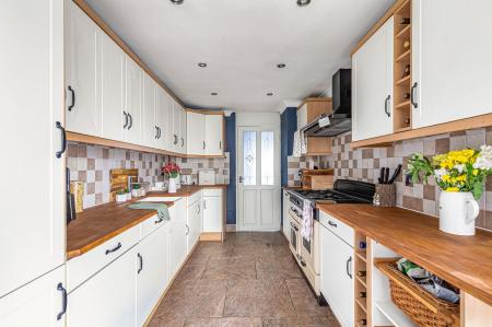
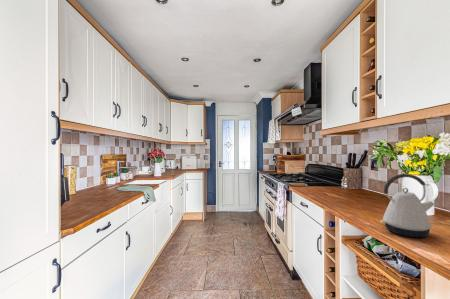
+ kettle [379,173,436,238]
